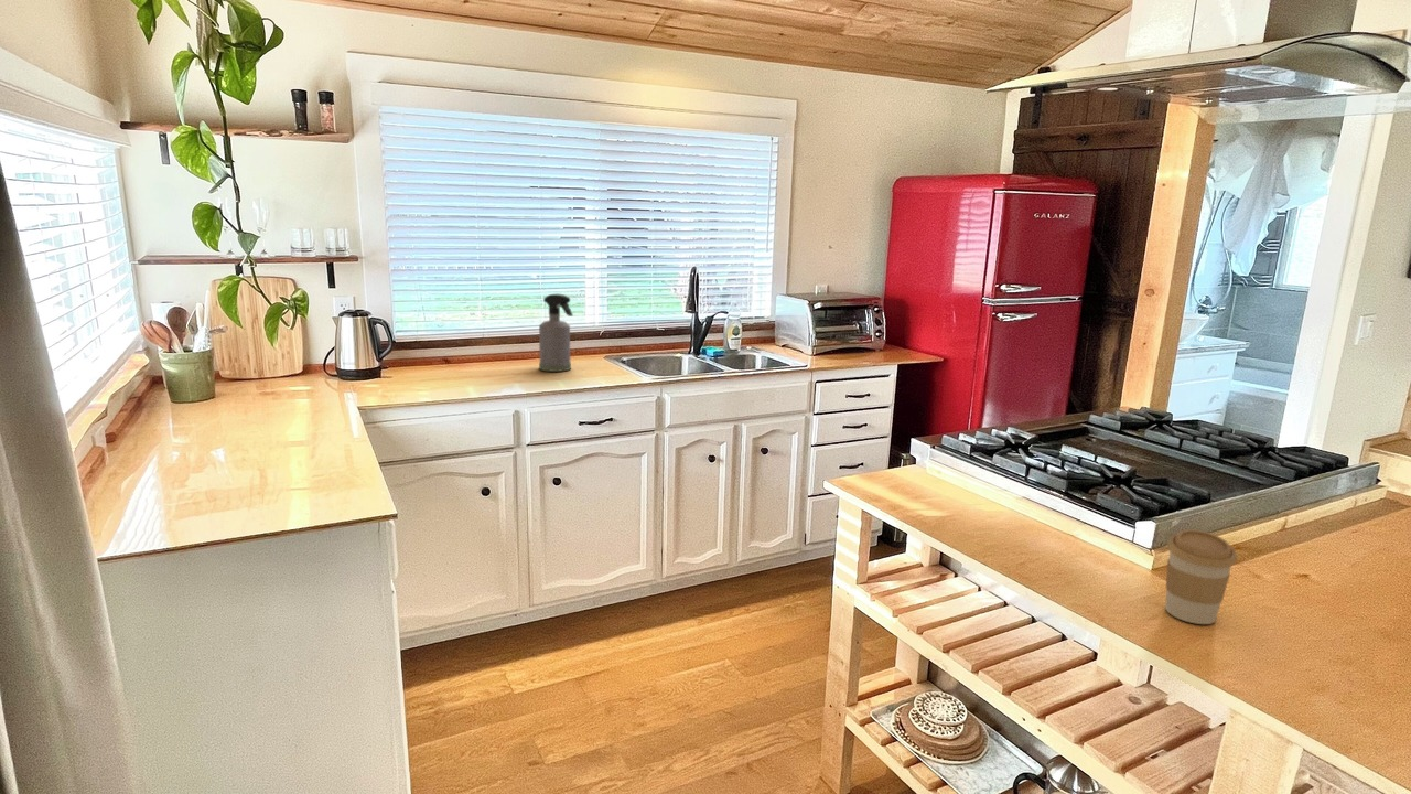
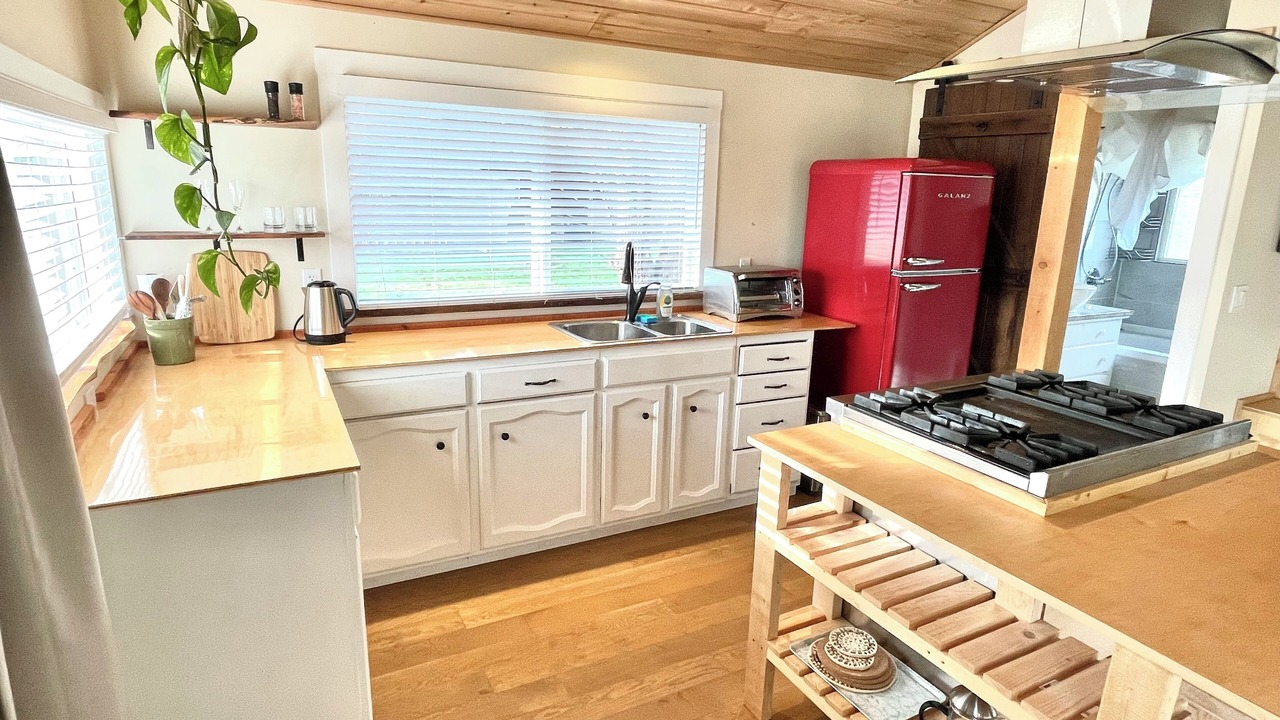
- coffee cup [1164,528,1238,625]
- spray bottle [538,293,574,373]
